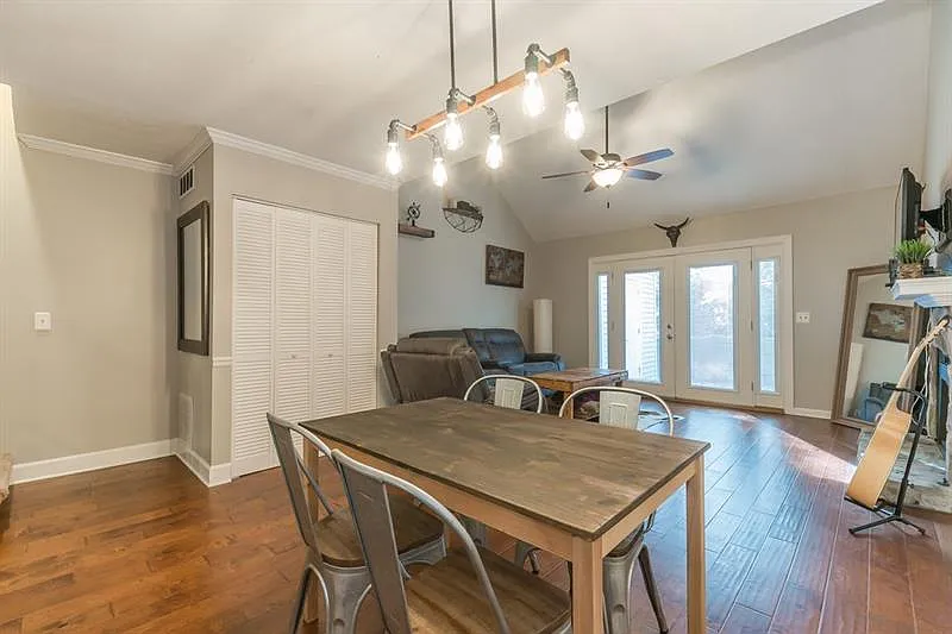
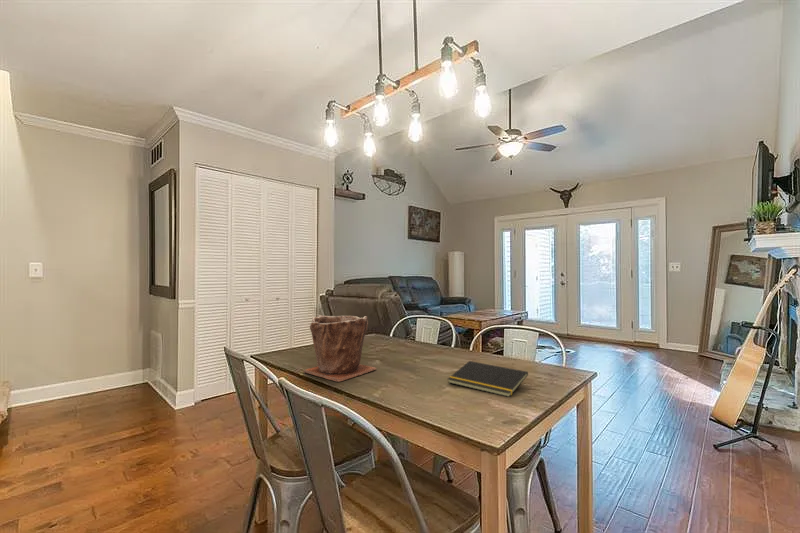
+ notepad [447,360,529,398]
+ plant pot [302,314,377,383]
